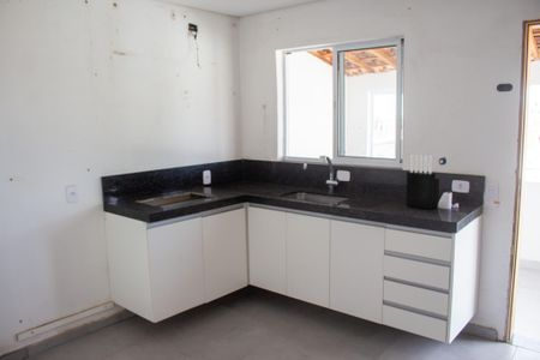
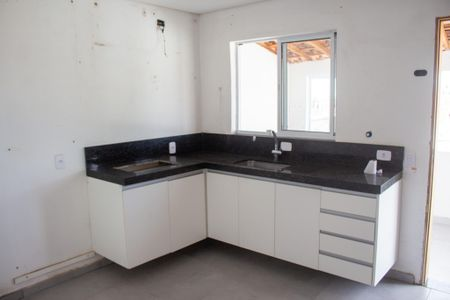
- knife block [404,154,440,210]
